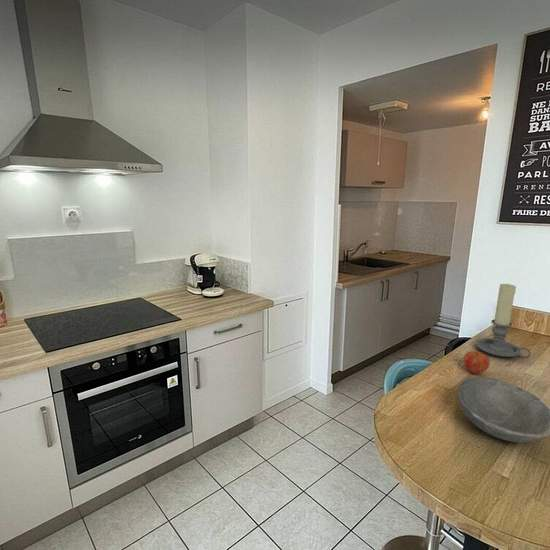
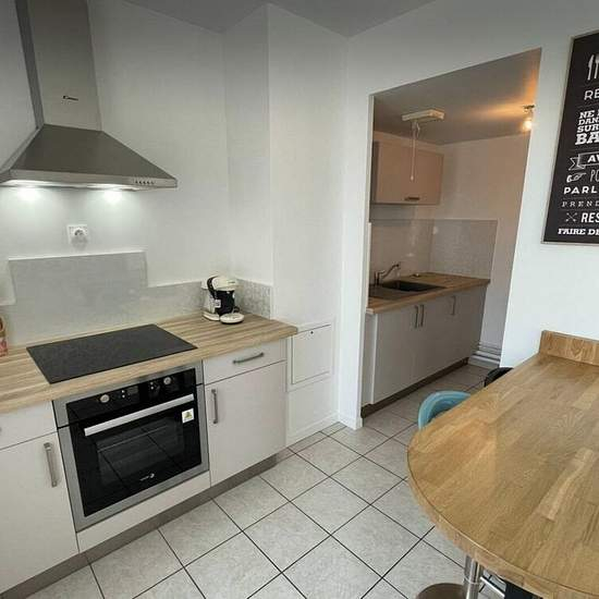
- bowl [457,376,550,444]
- apple [463,350,491,375]
- candle holder [475,283,532,359]
